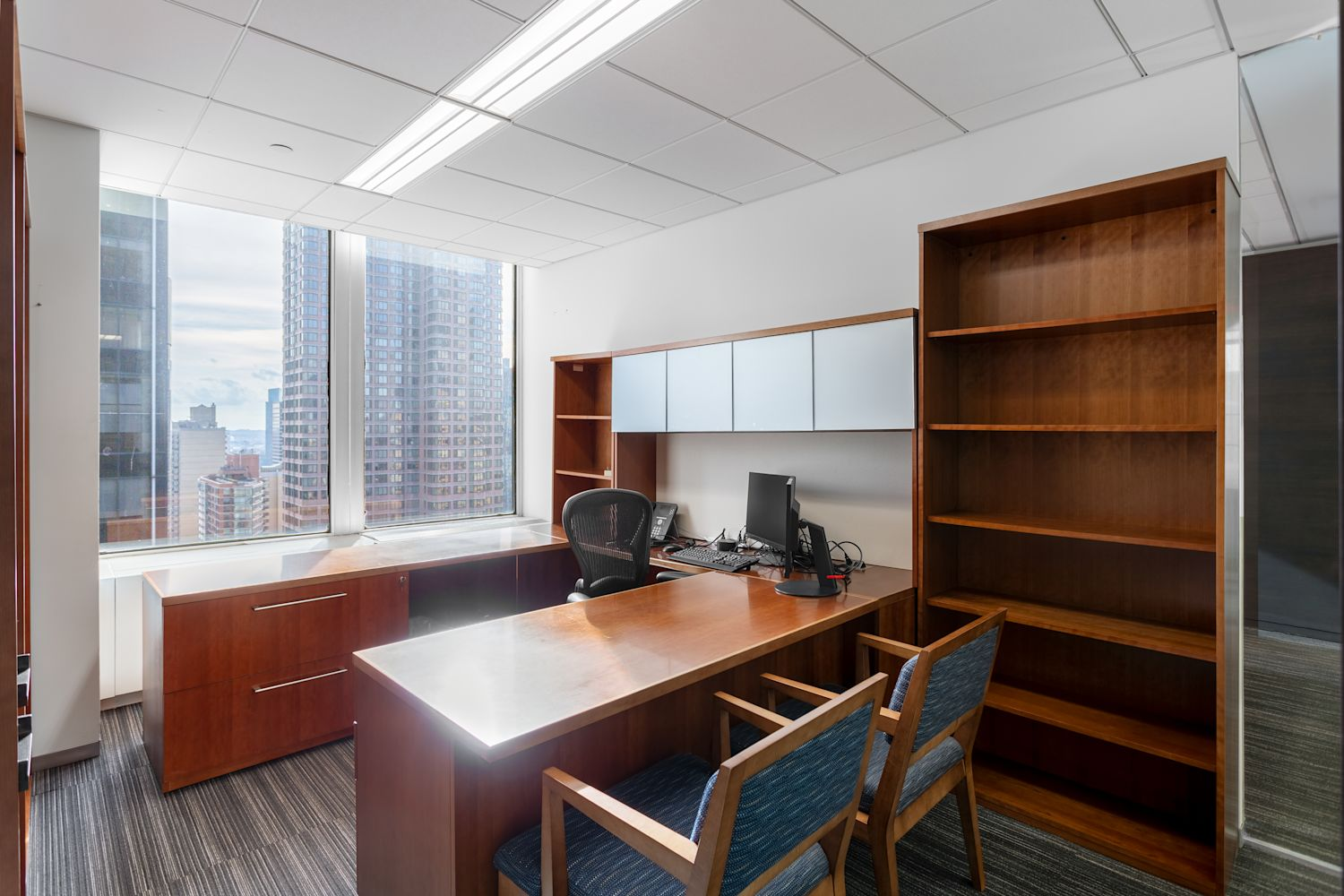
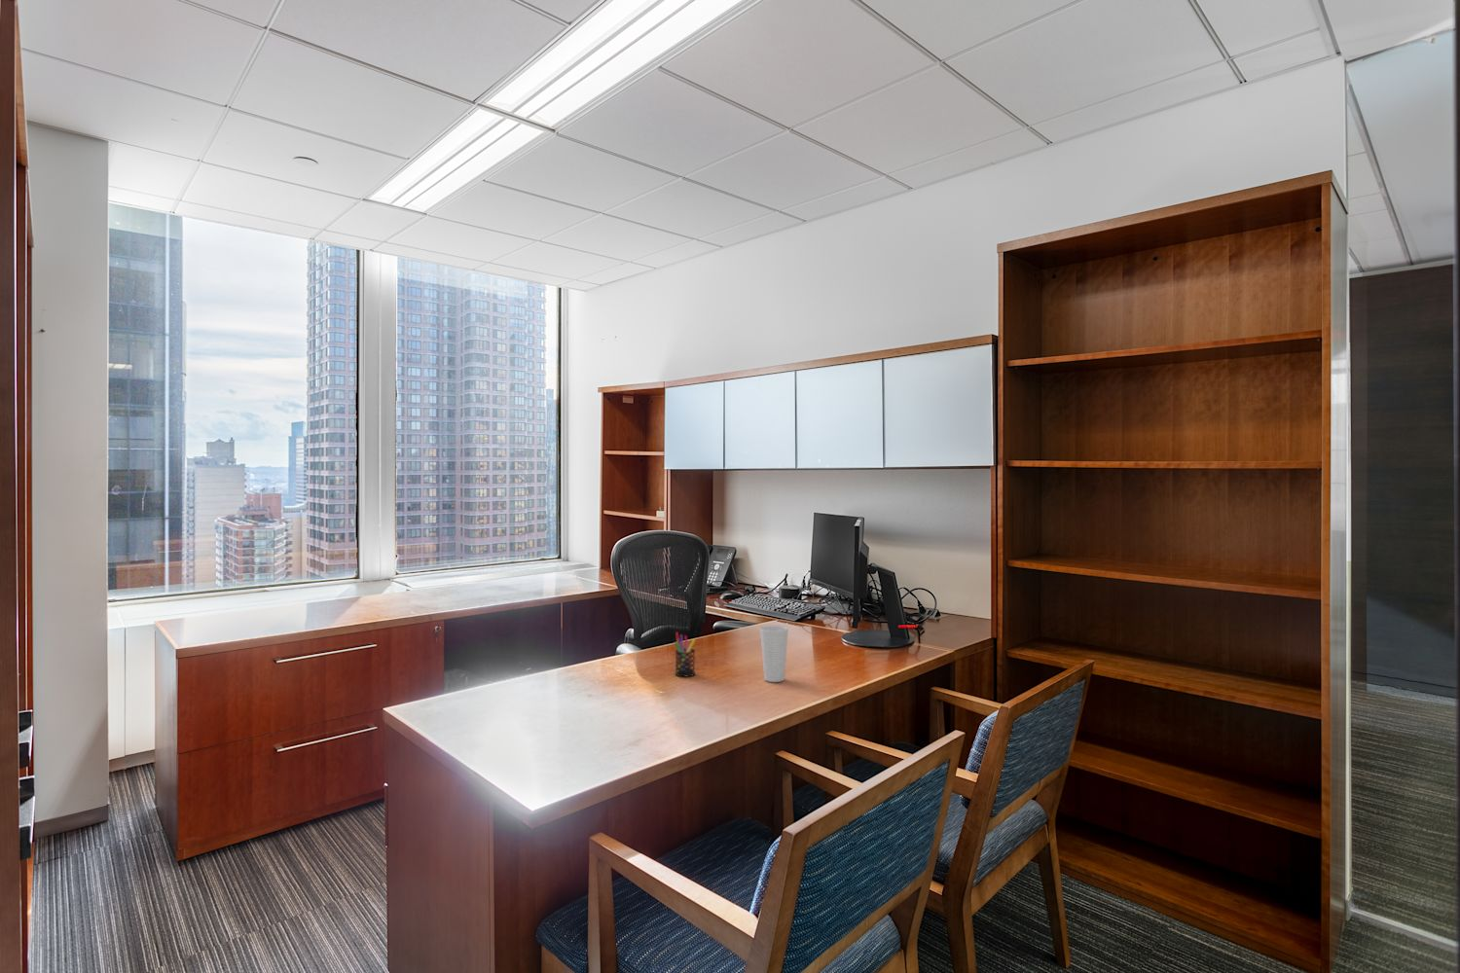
+ pen holder [674,632,696,678]
+ cup [759,624,790,683]
